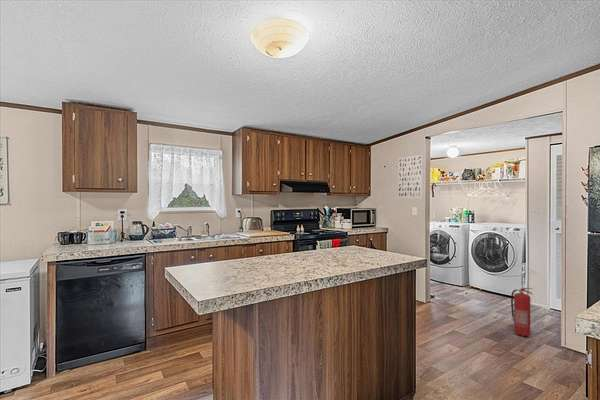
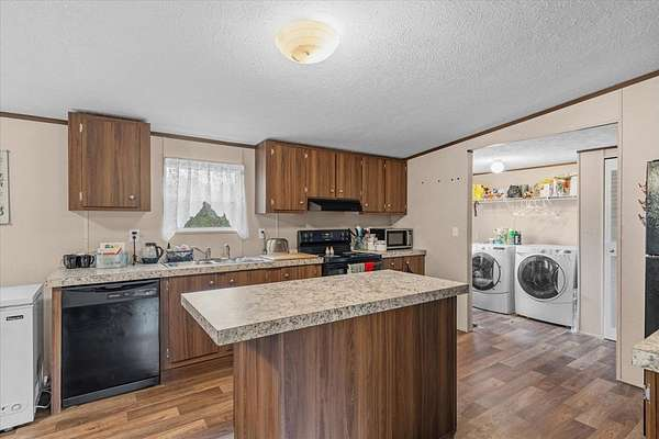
- wall art [397,154,424,199]
- fire extinguisher [510,287,534,338]
